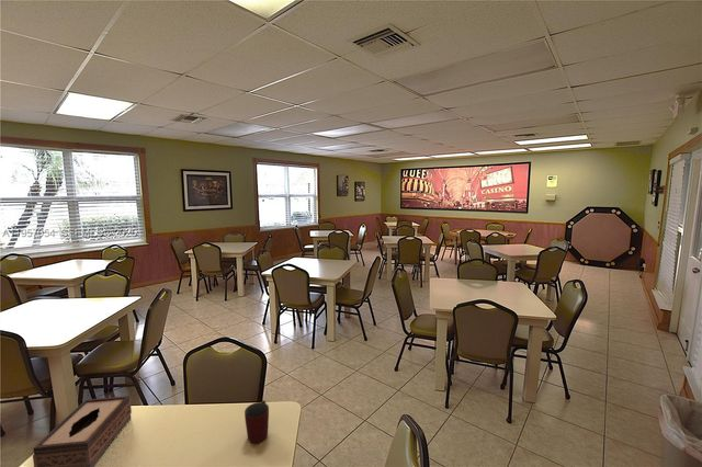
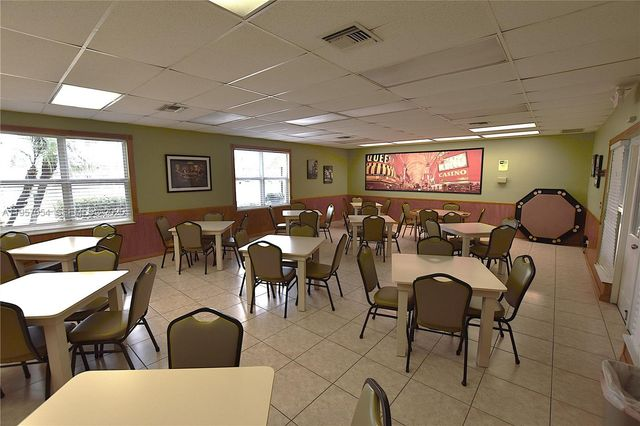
- mug [244,399,270,444]
- tissue box [32,395,133,467]
